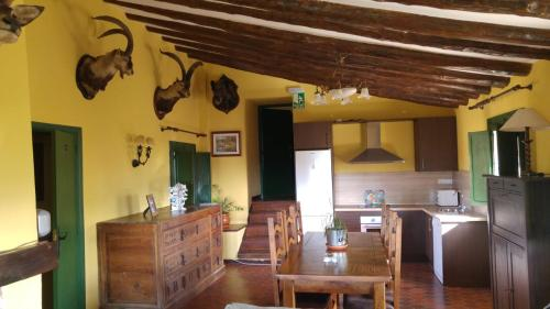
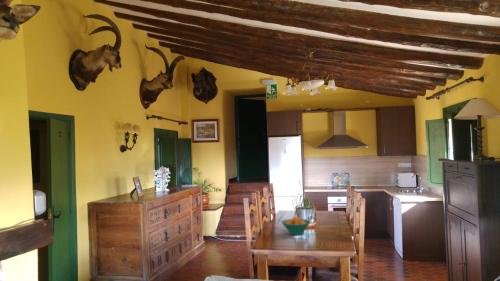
+ fruit bowl [280,215,312,236]
